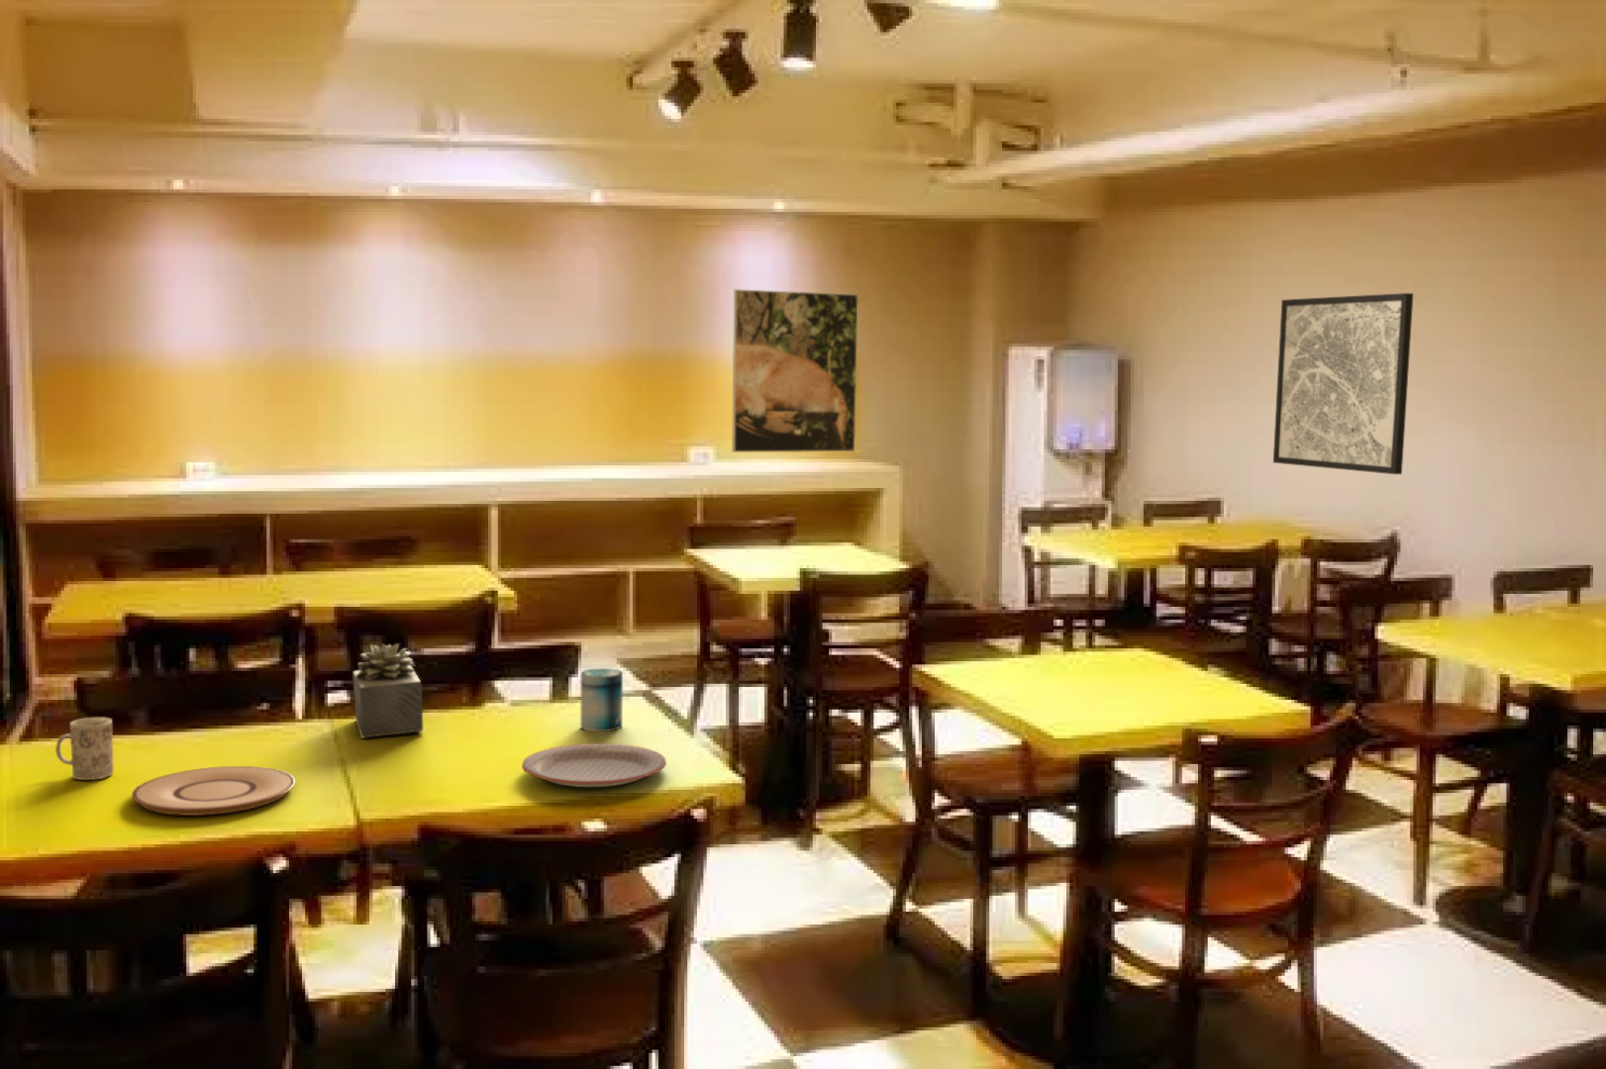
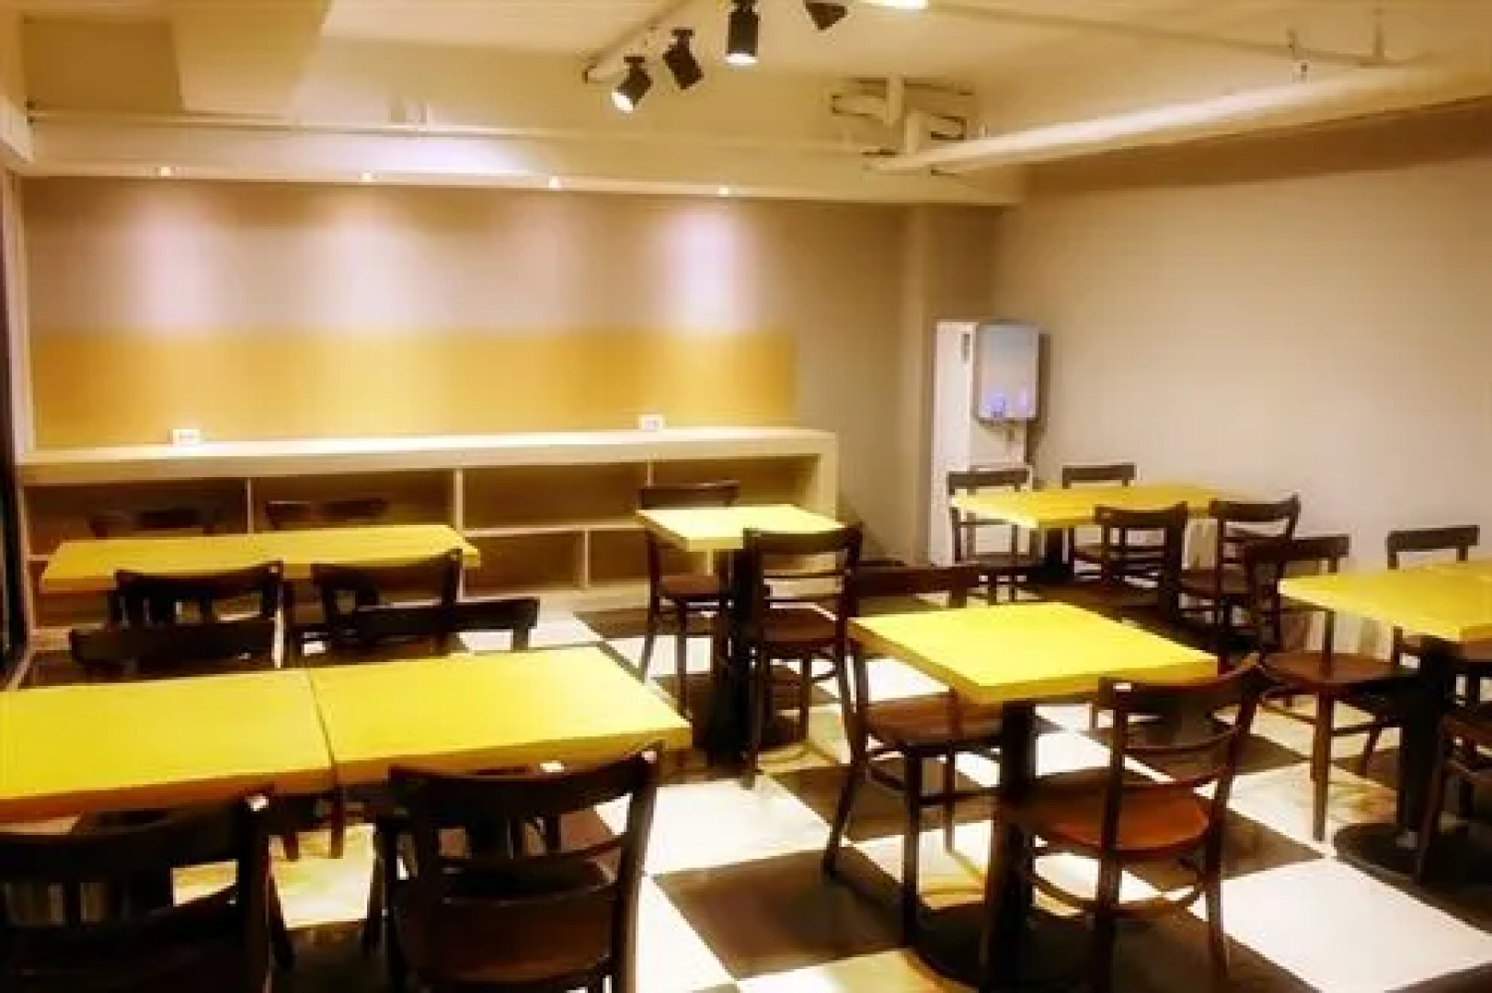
- plate [520,742,667,787]
- beverage can [580,667,624,733]
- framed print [730,288,859,453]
- succulent plant [352,642,425,740]
- mug [55,717,115,781]
- plate [131,765,296,816]
- wall art [1272,292,1414,475]
